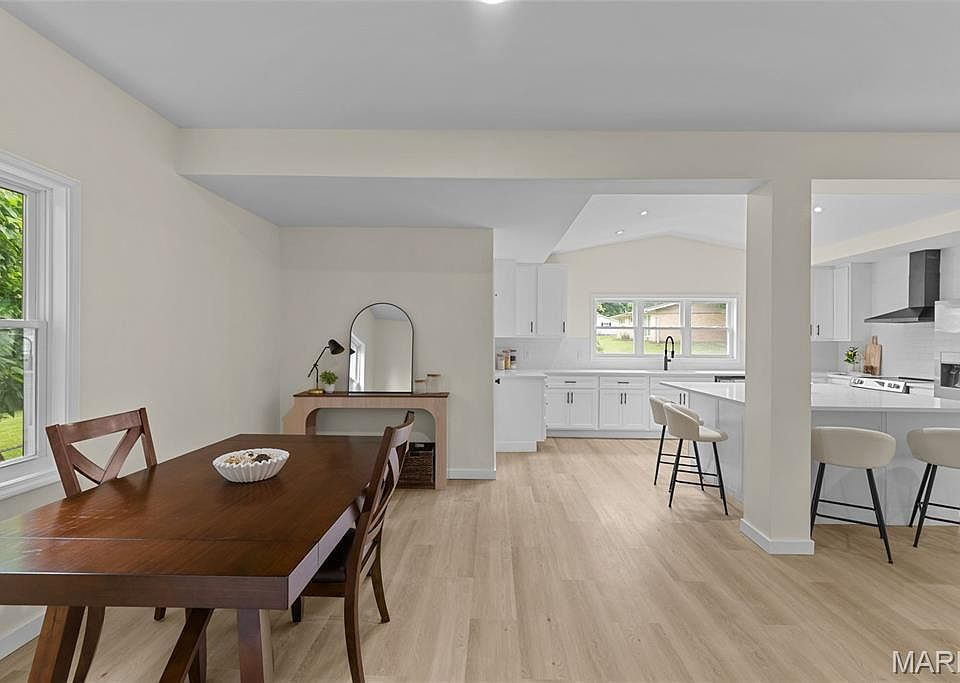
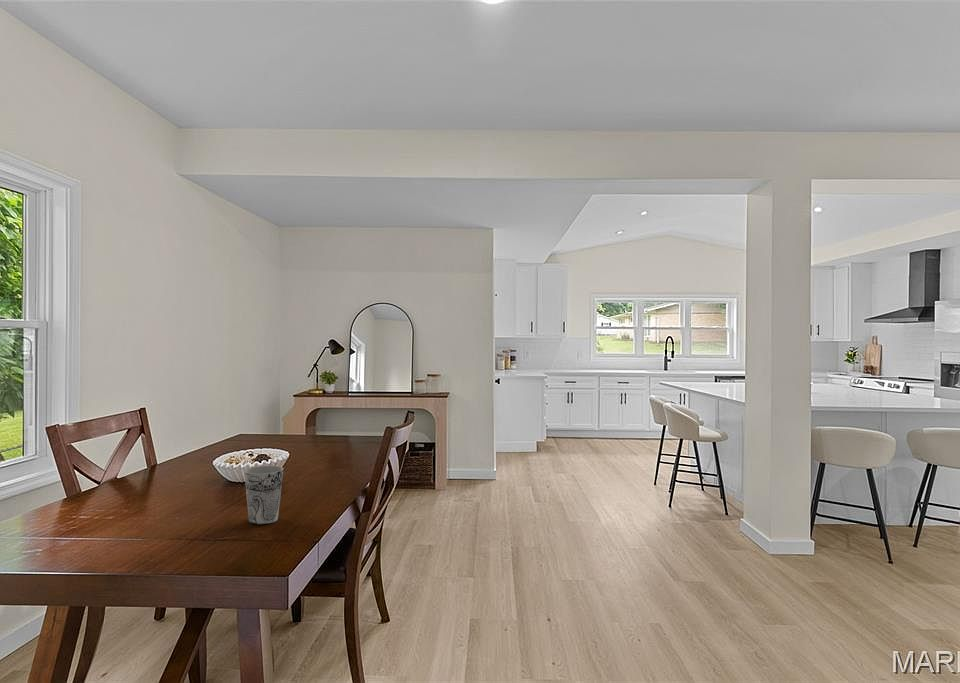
+ cup [243,465,284,525]
